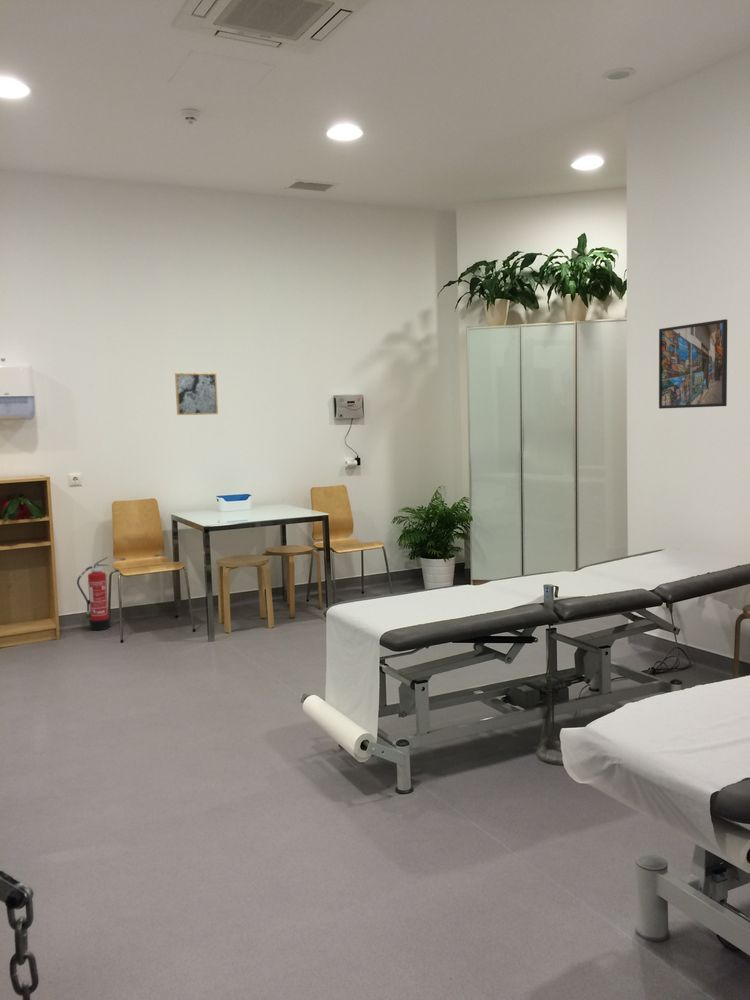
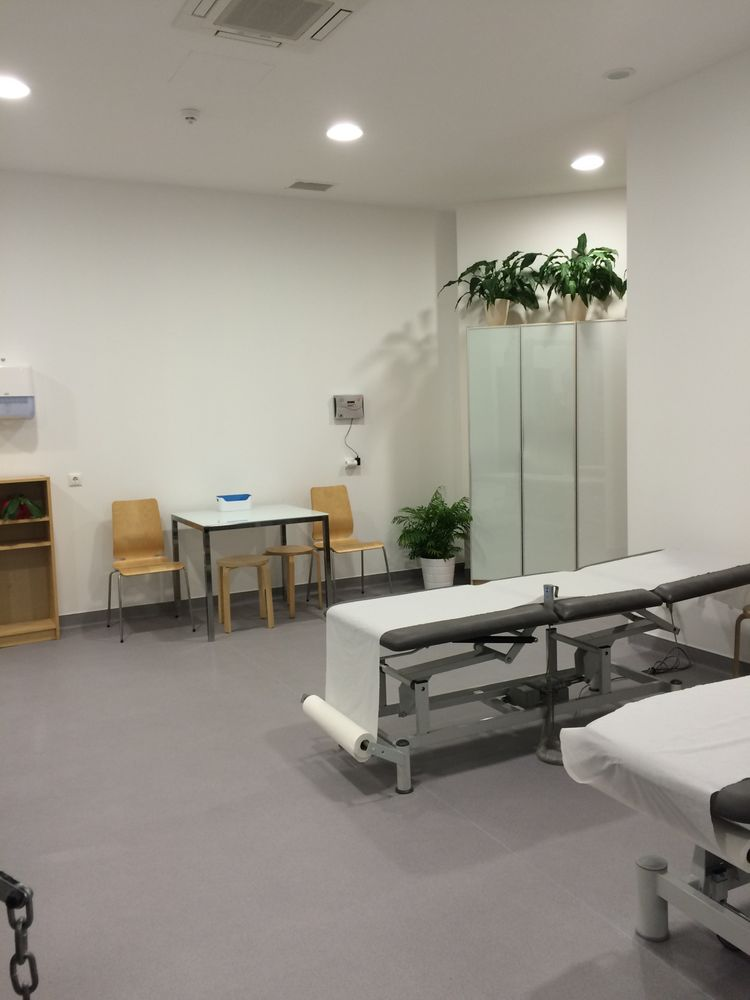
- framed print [658,318,728,410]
- wall art [174,372,219,416]
- fire extinguisher [76,556,111,631]
